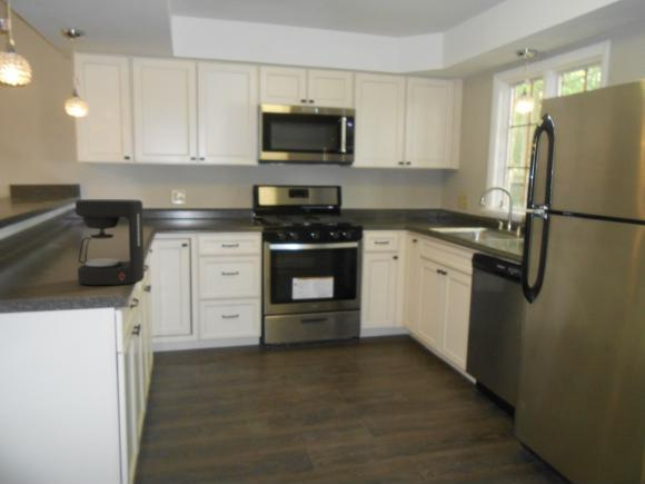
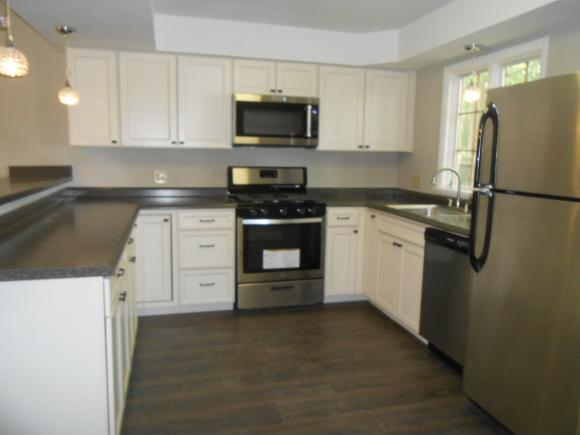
- coffee maker [75,198,146,286]
